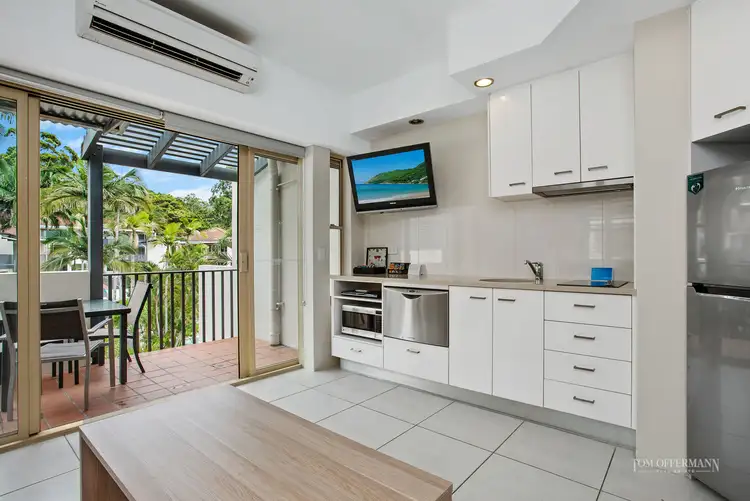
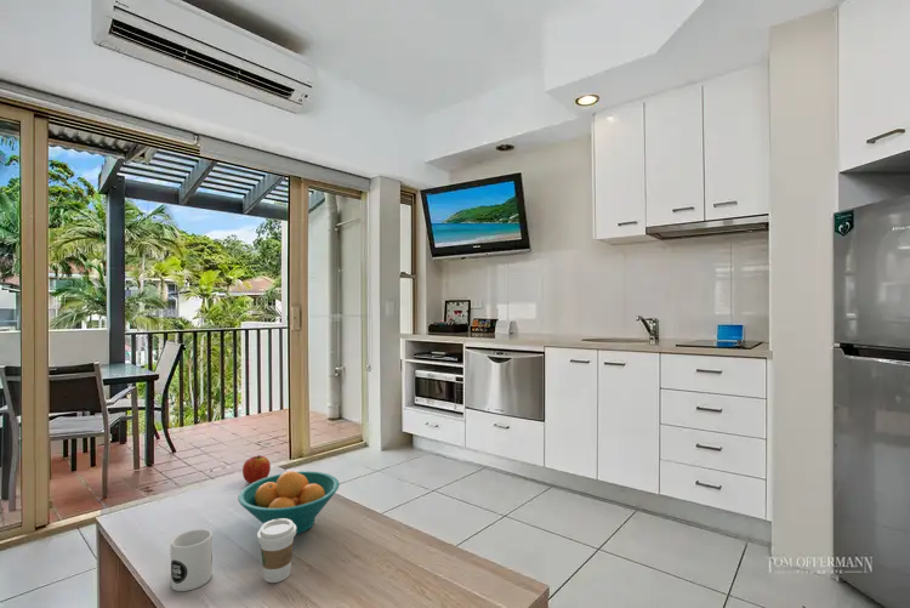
+ mug [170,528,214,592]
+ apple [241,454,272,484]
+ fruit bowl [237,470,341,535]
+ coffee cup [256,518,297,584]
